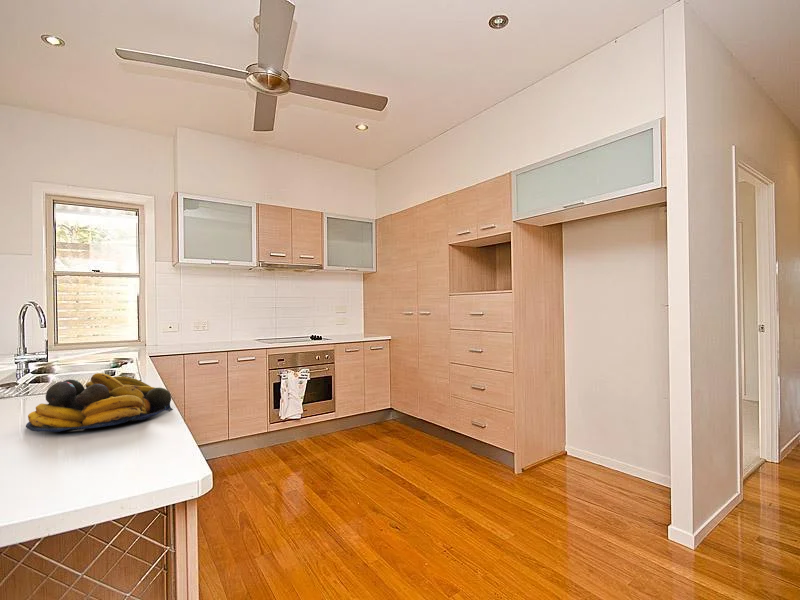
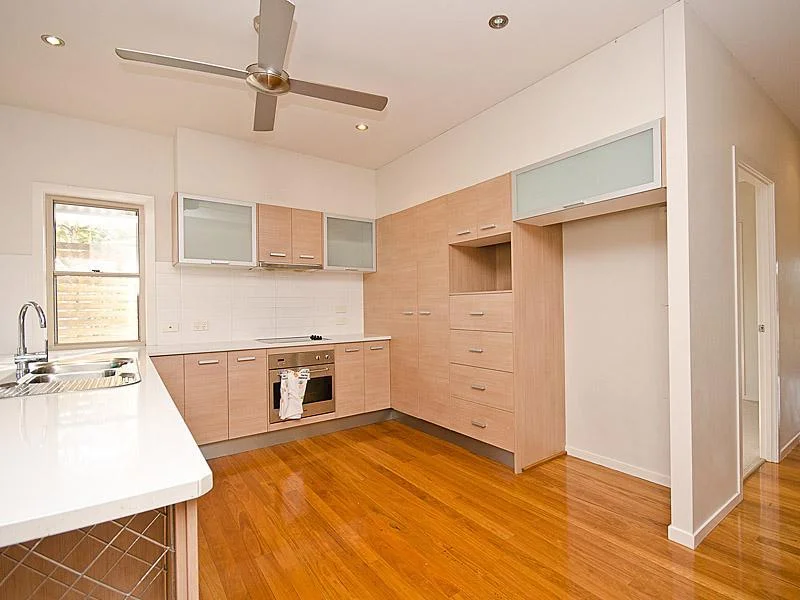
- fruit bowl [25,372,174,433]
